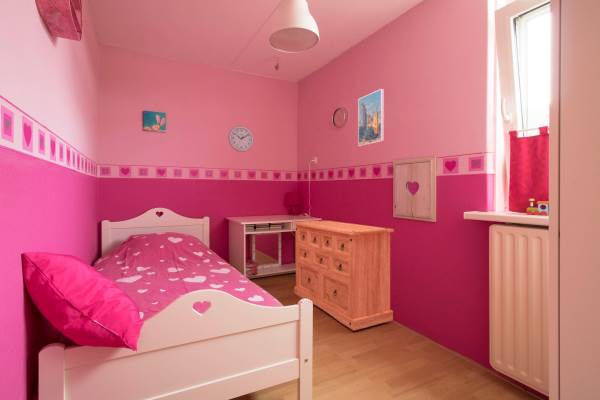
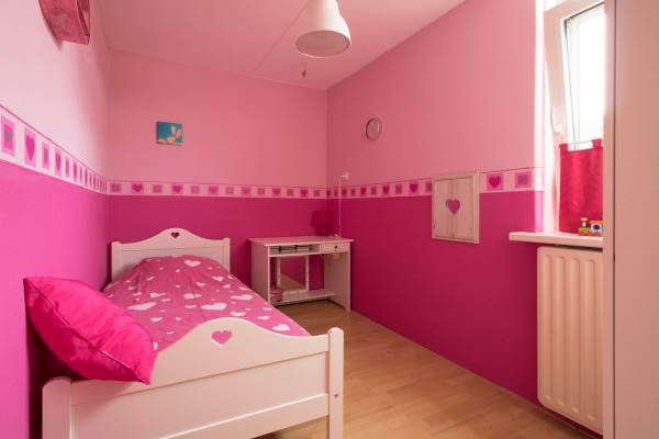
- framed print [357,88,385,147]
- wall clock [227,125,255,153]
- dresser [292,219,395,331]
